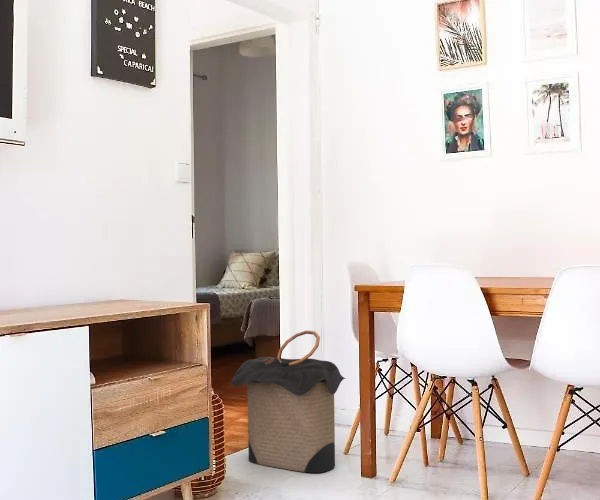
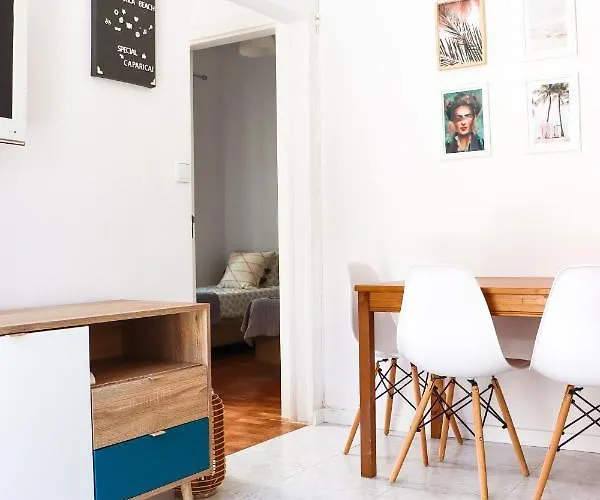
- laundry hamper [231,329,348,474]
